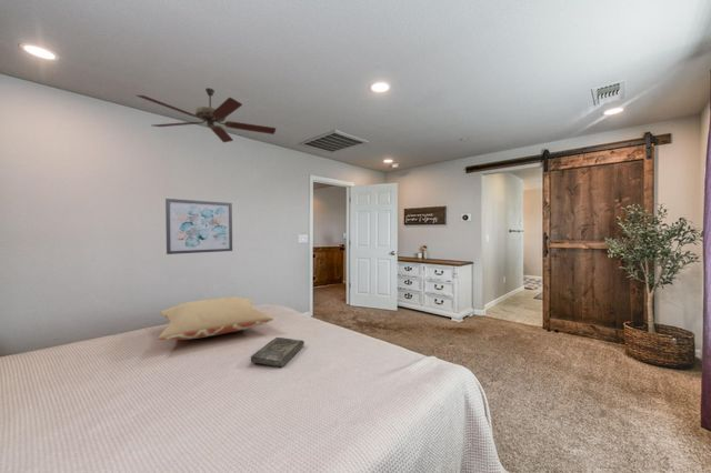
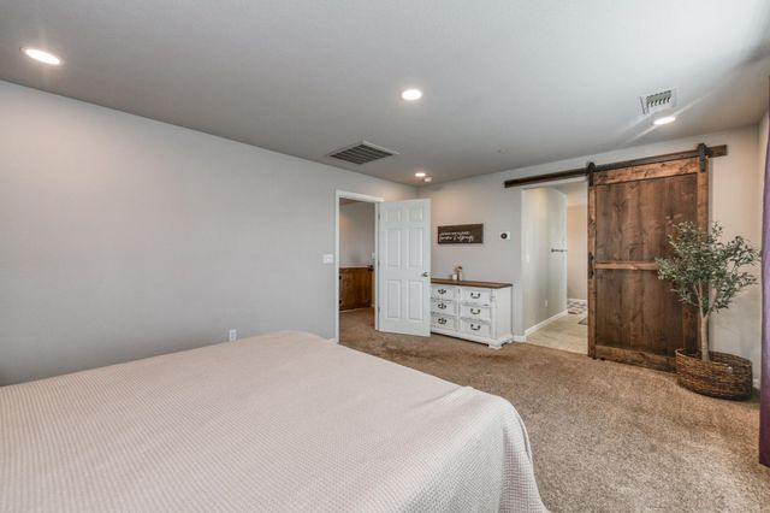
- book [250,336,306,368]
- pillow [158,295,274,341]
- ceiling fan [136,87,277,143]
- wall art [164,198,233,255]
